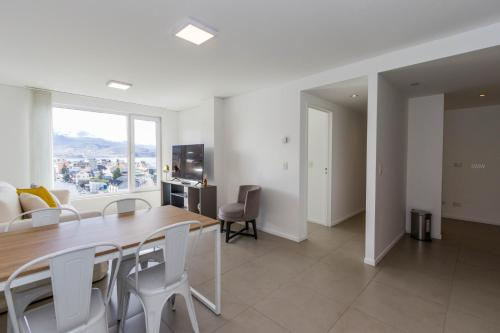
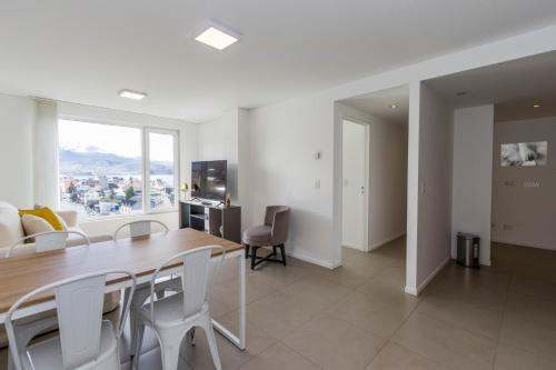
+ wall art [500,140,548,167]
